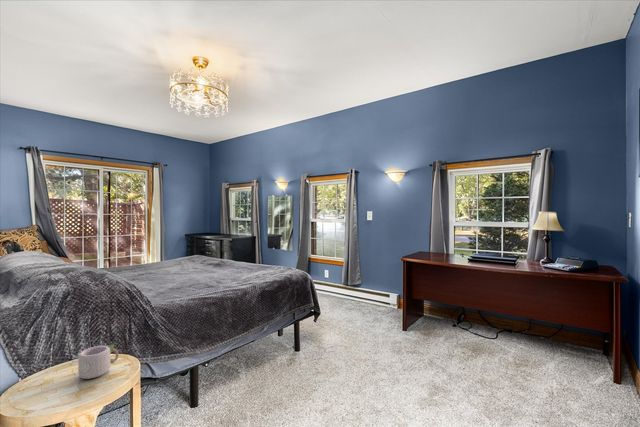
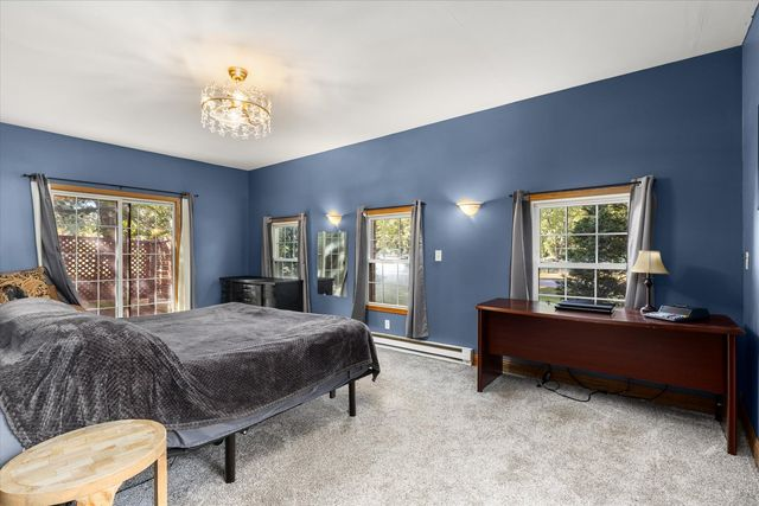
- mug [73,343,120,380]
